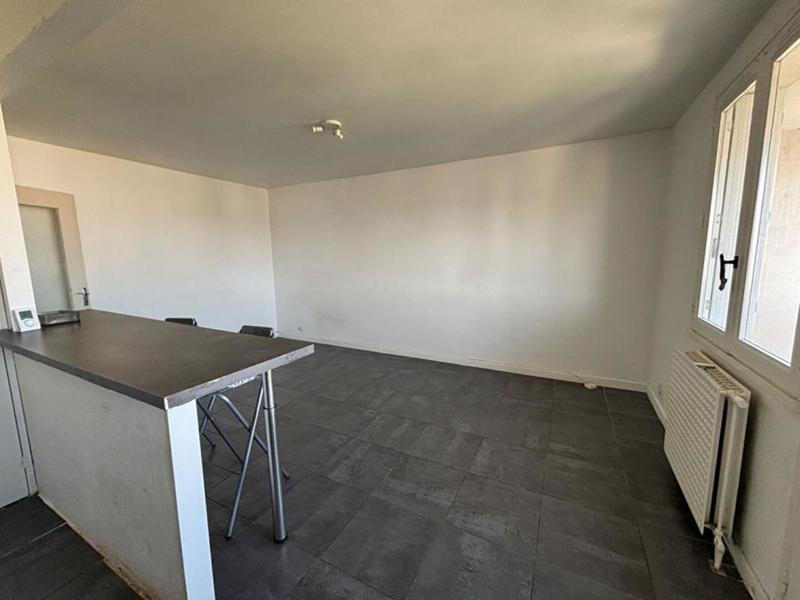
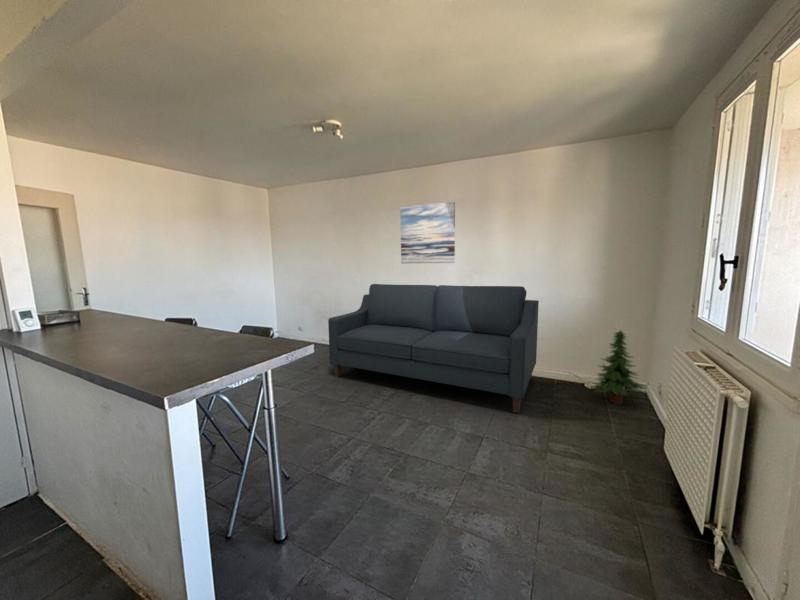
+ tree [591,330,648,405]
+ wall art [399,201,456,264]
+ sofa [327,283,540,414]
